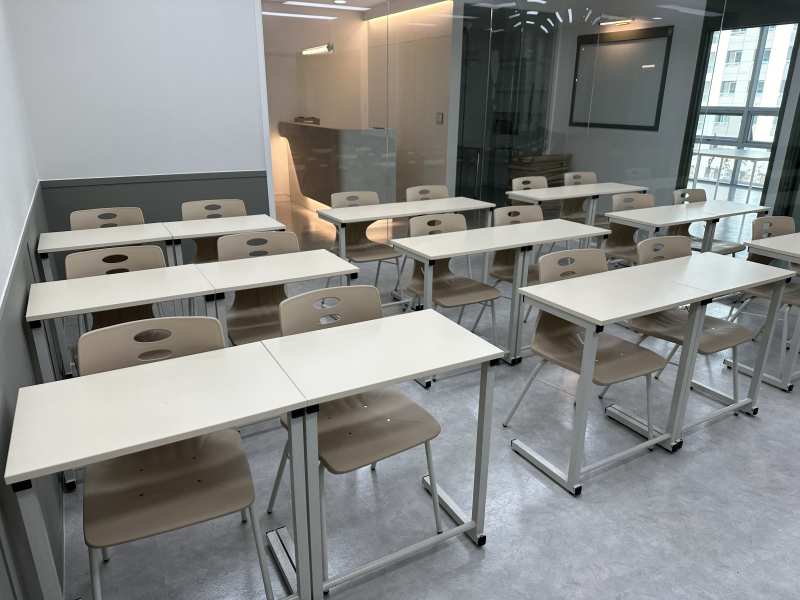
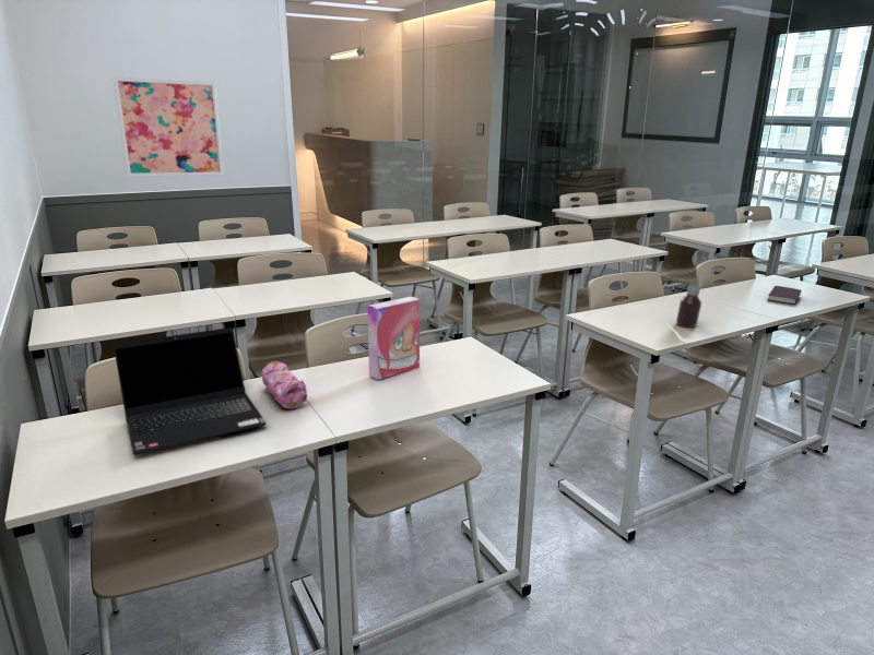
+ wall art [111,76,225,178]
+ pencil case [261,360,308,409]
+ bottle [675,284,702,329]
+ book [766,285,802,305]
+ laptop computer [113,326,268,455]
+ cereal box [366,296,421,381]
